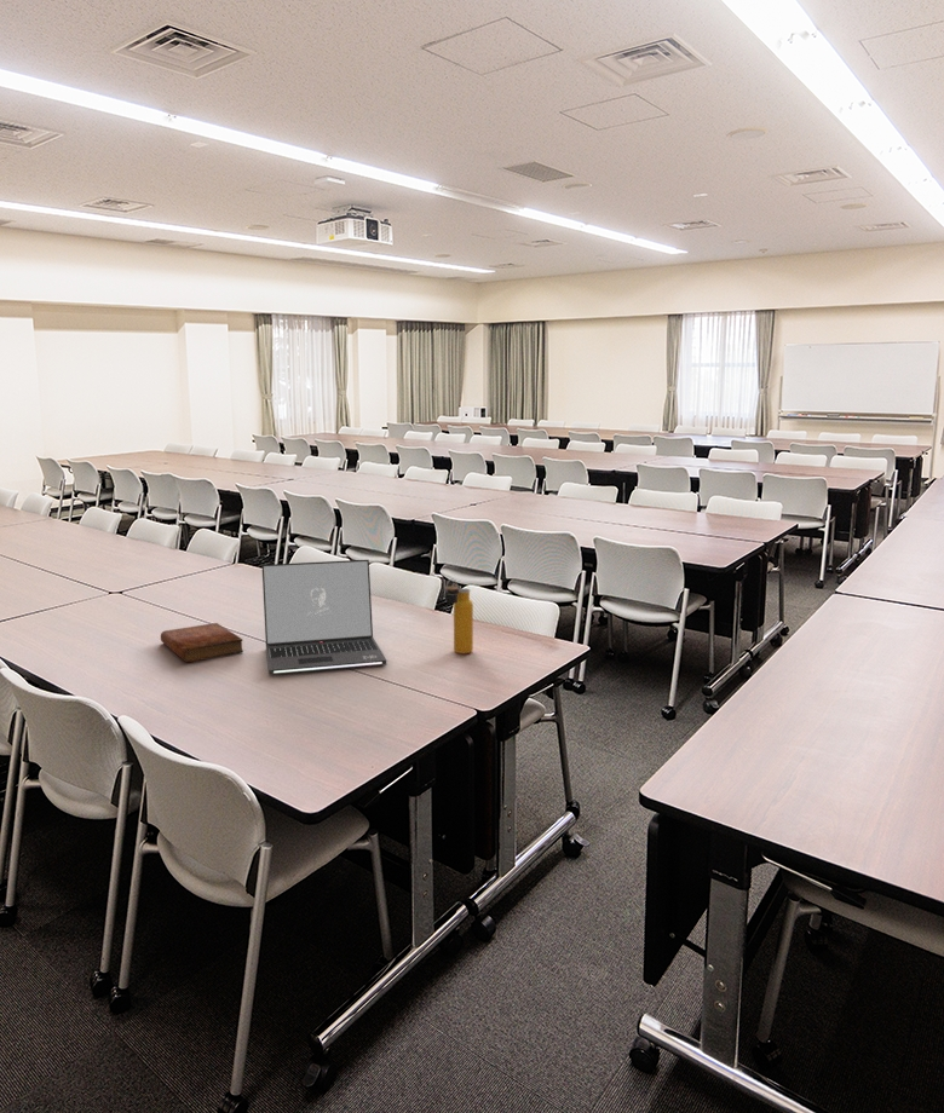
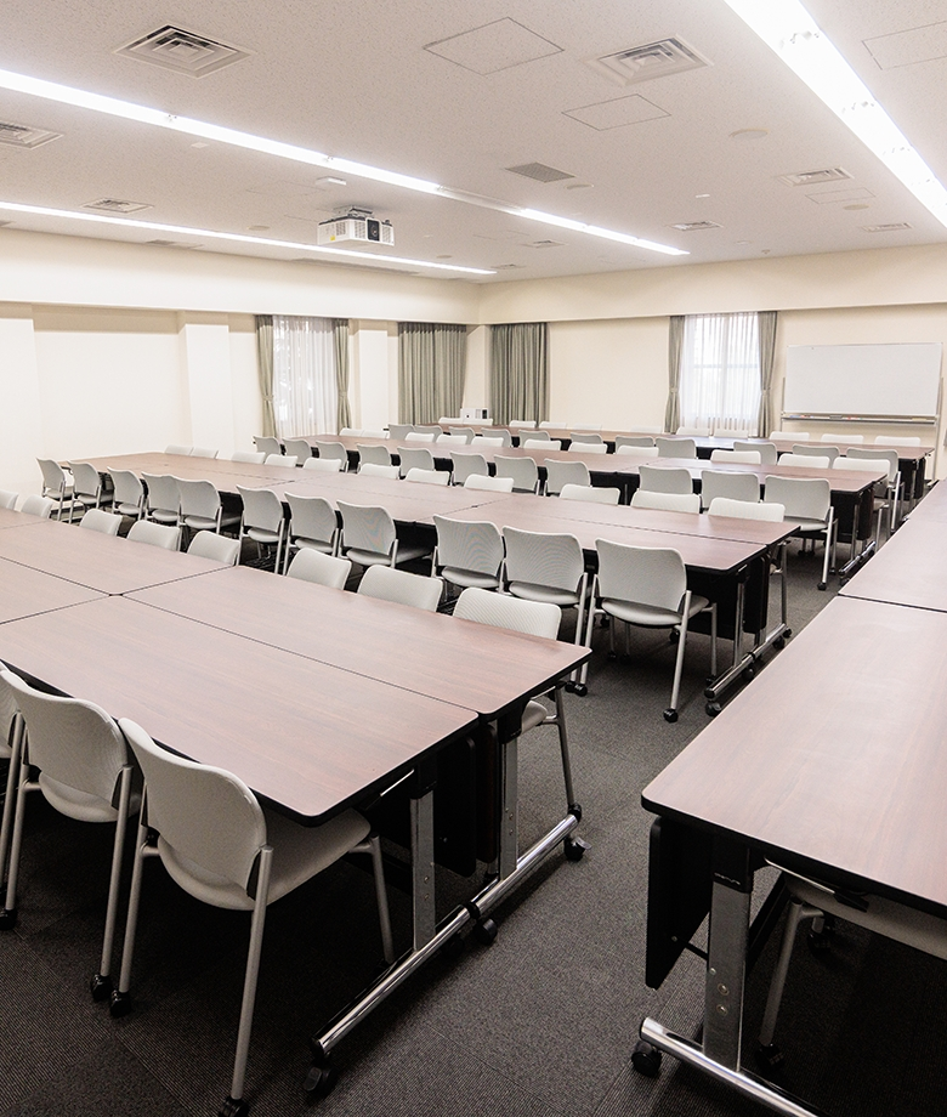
- laptop [261,559,387,676]
- water bottle [443,578,474,654]
- bible [160,622,244,663]
